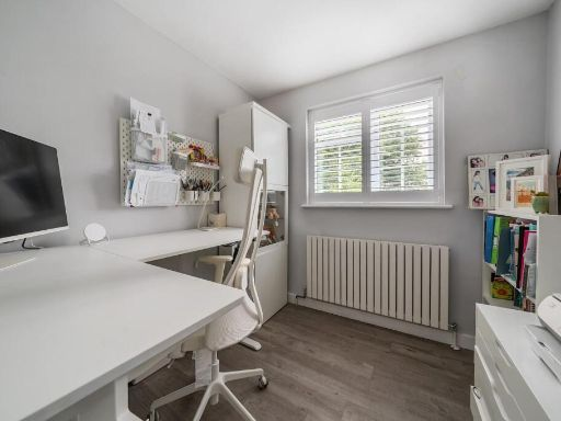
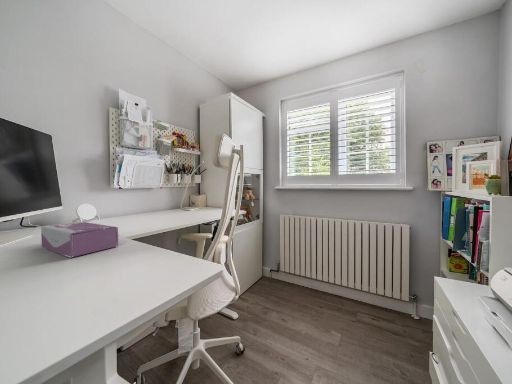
+ tissue box [40,221,119,258]
